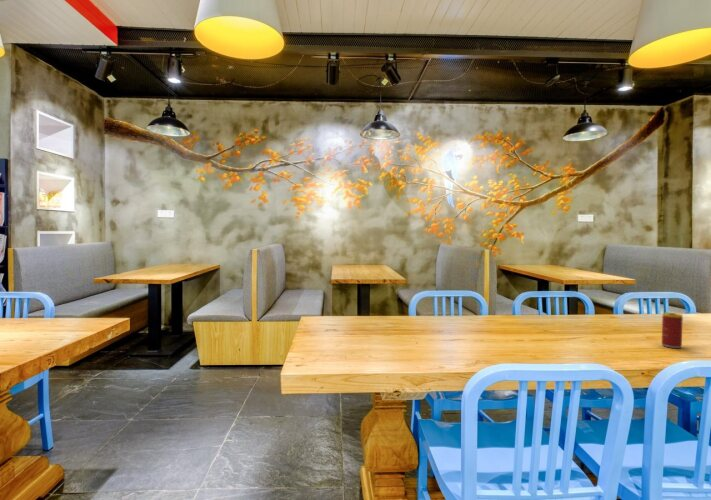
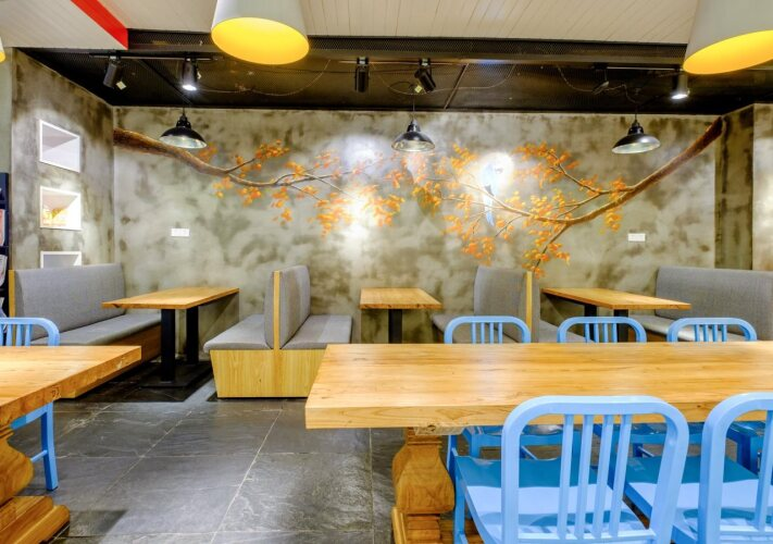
- beverage can [661,312,684,349]
